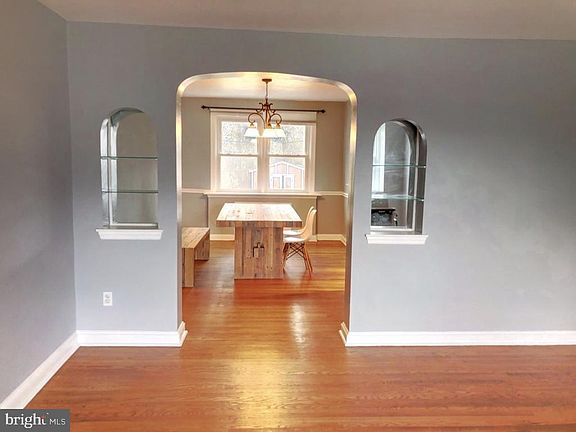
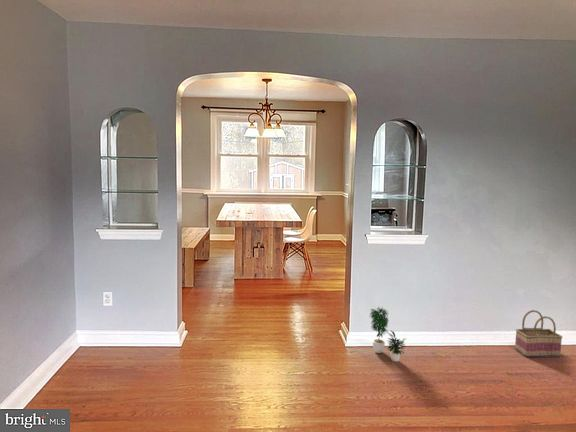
+ potted plant [369,305,408,363]
+ basket [514,309,564,358]
